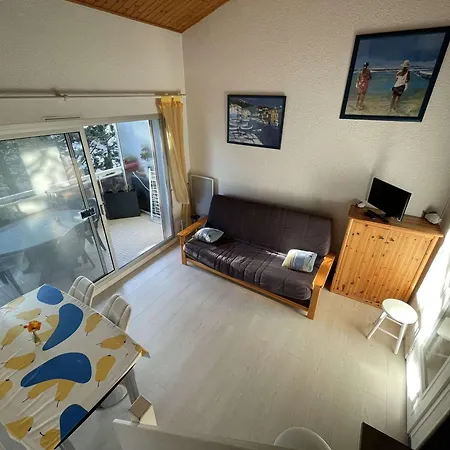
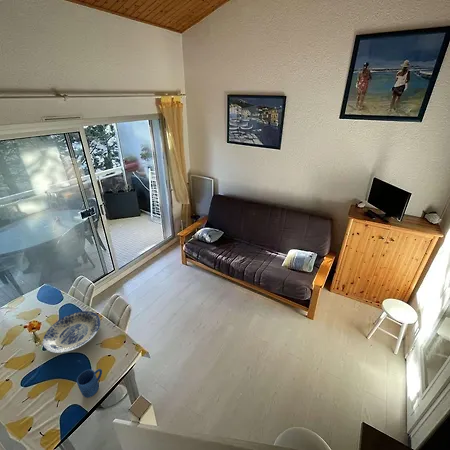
+ mug [76,368,103,399]
+ plate [42,310,102,354]
